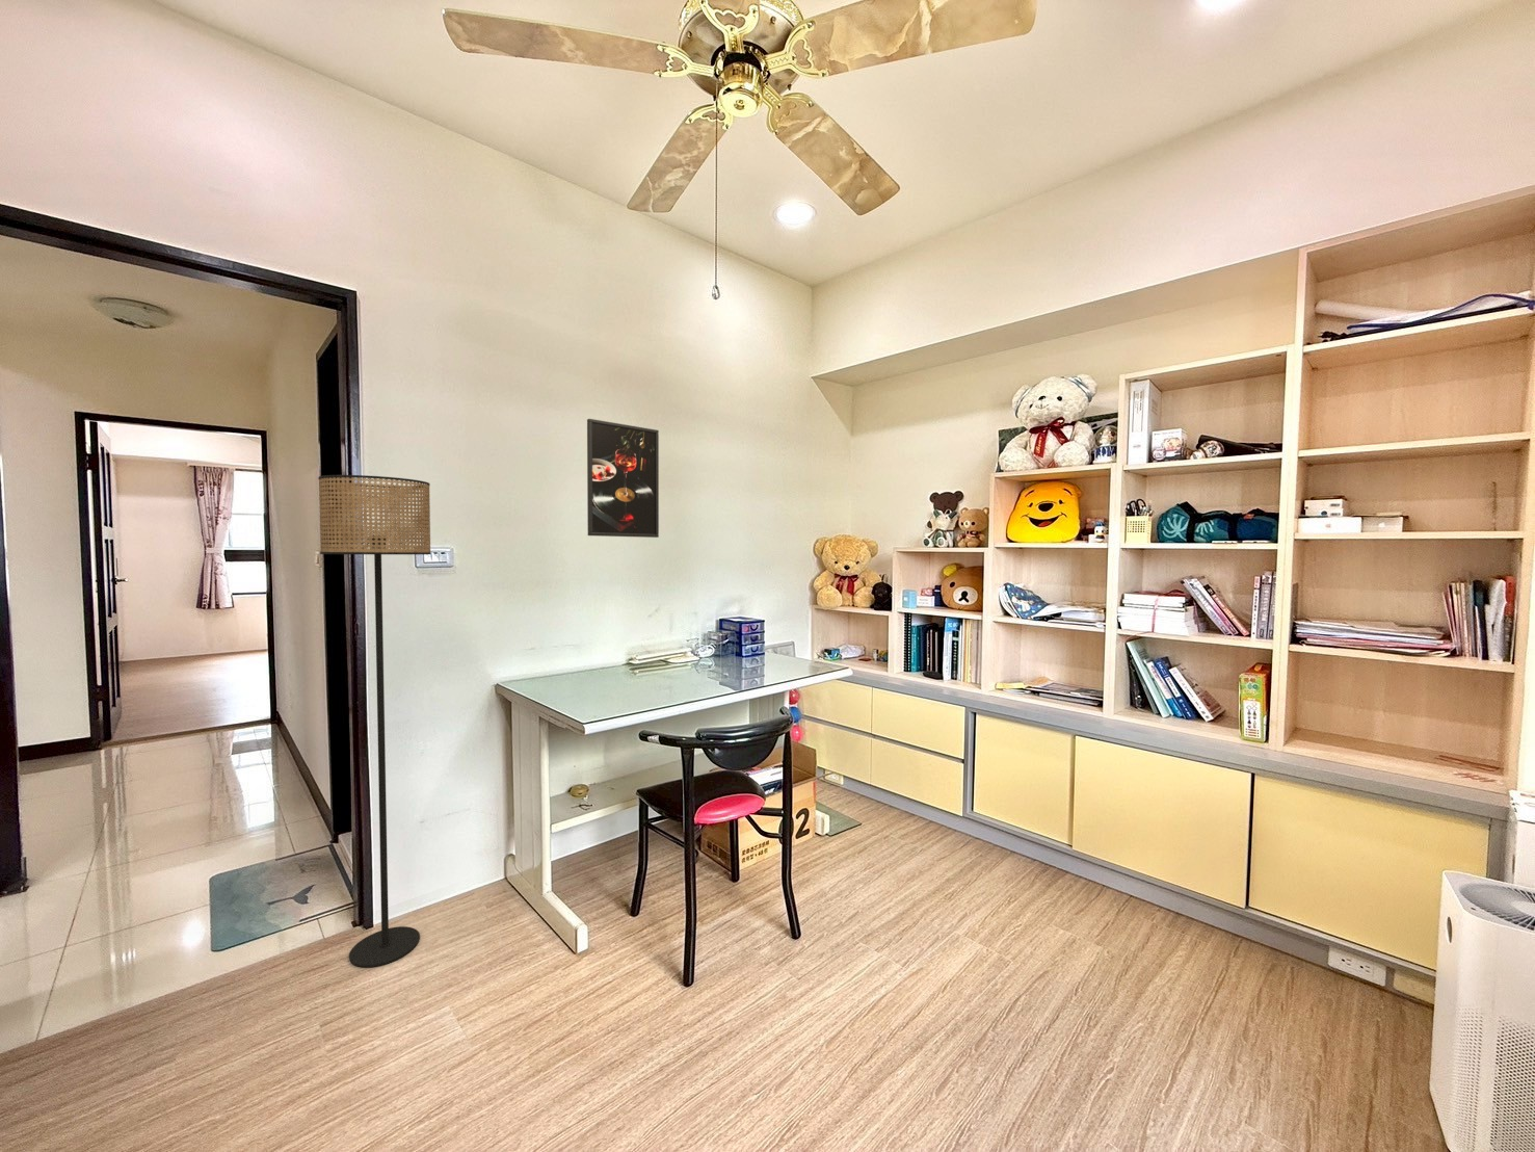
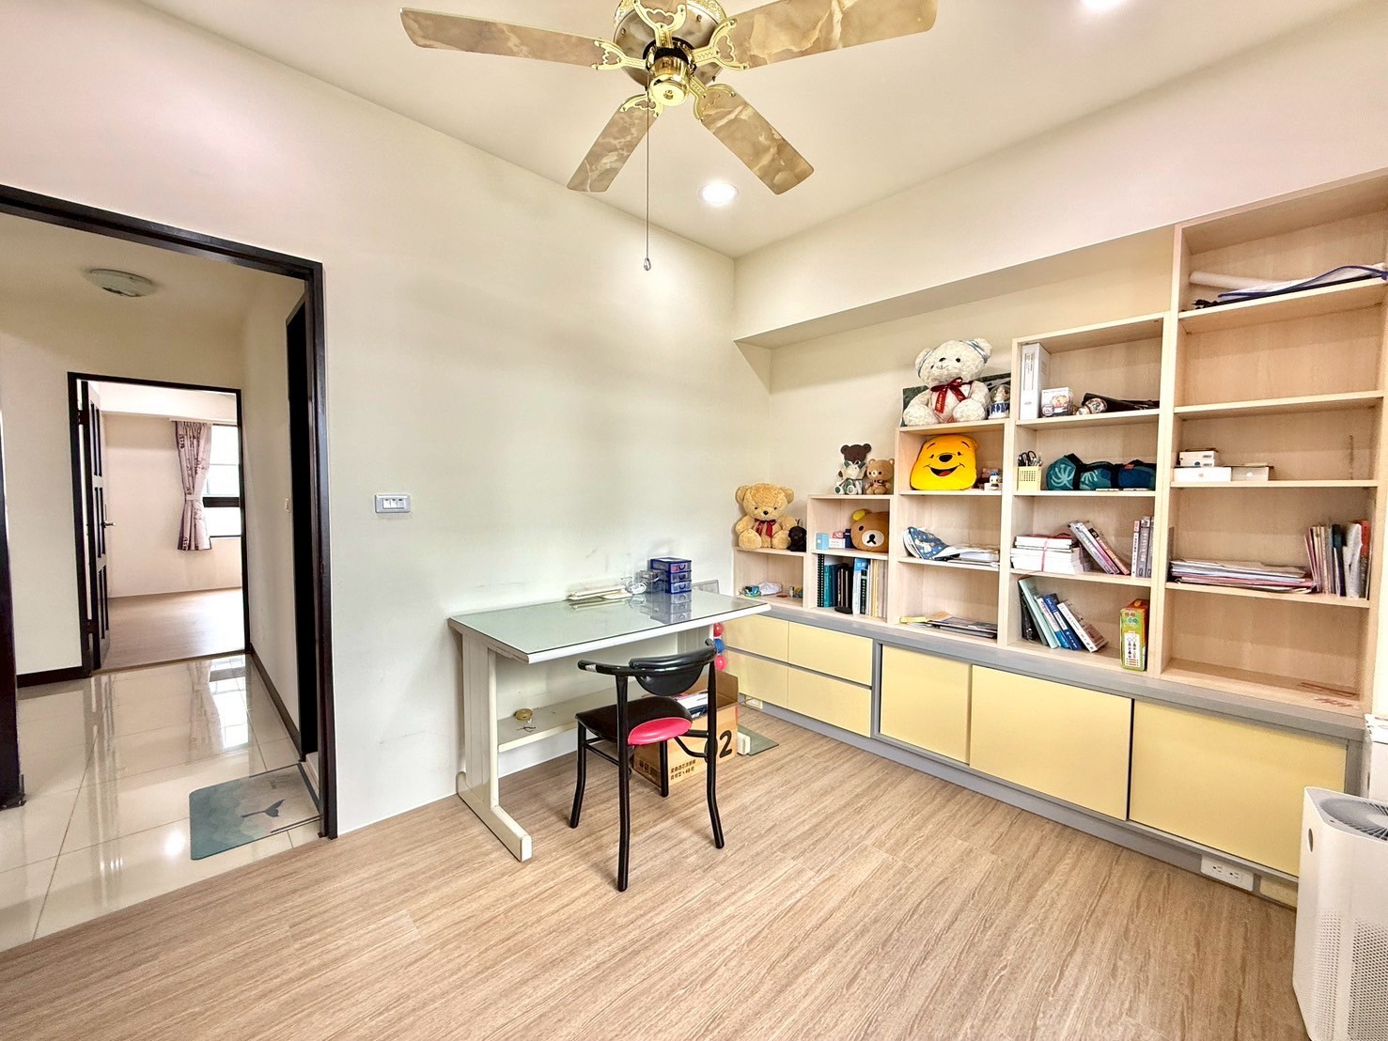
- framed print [587,417,660,538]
- floor lamp [317,474,432,968]
